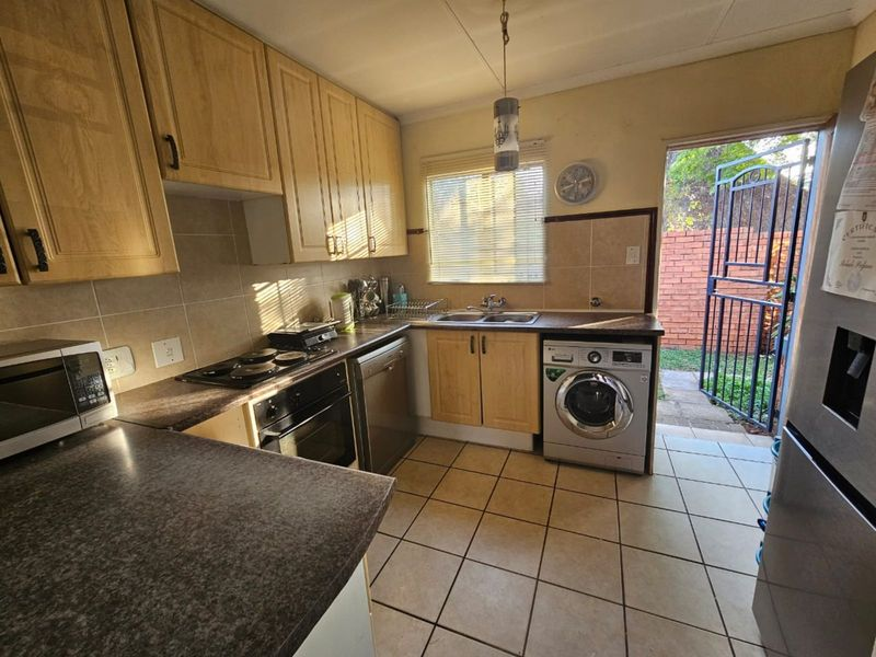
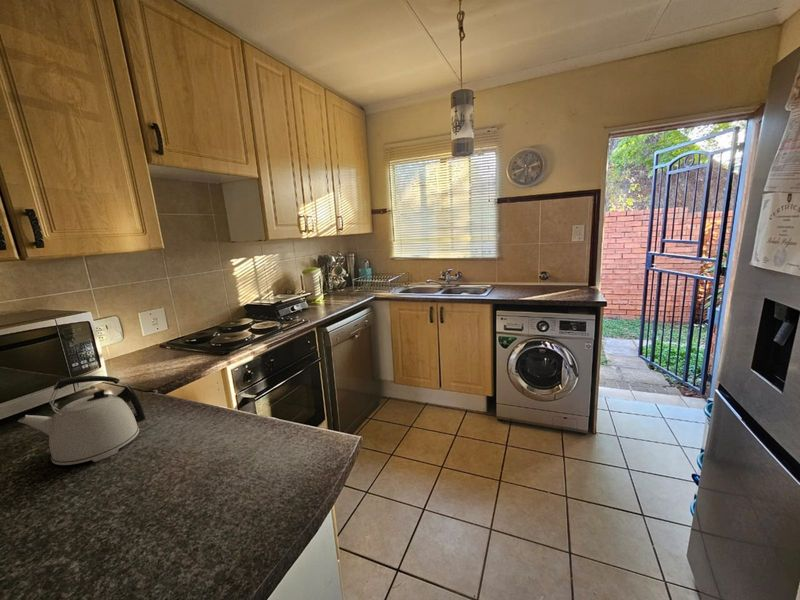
+ kettle [17,375,147,466]
